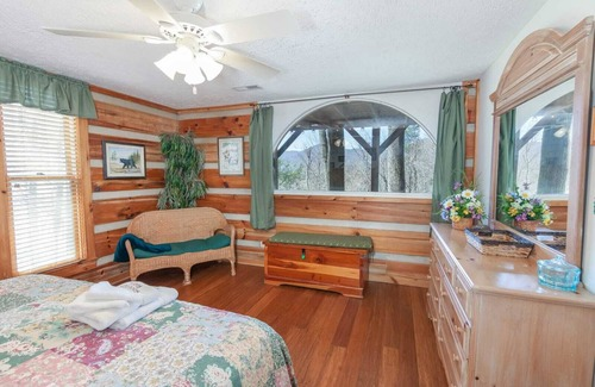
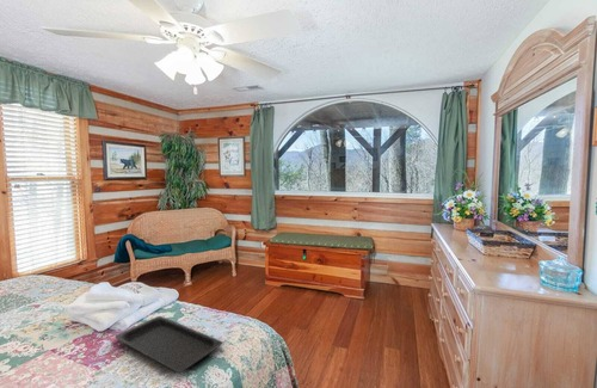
+ serving tray [113,315,224,374]
